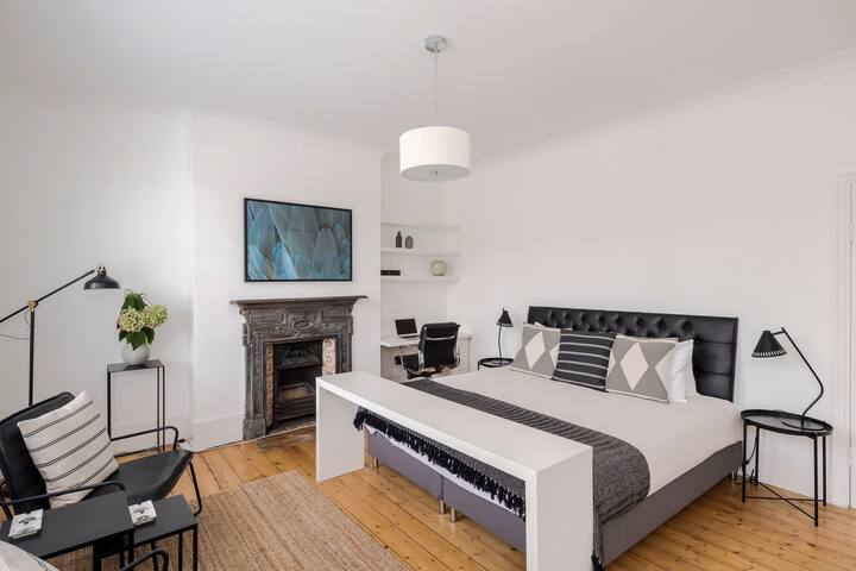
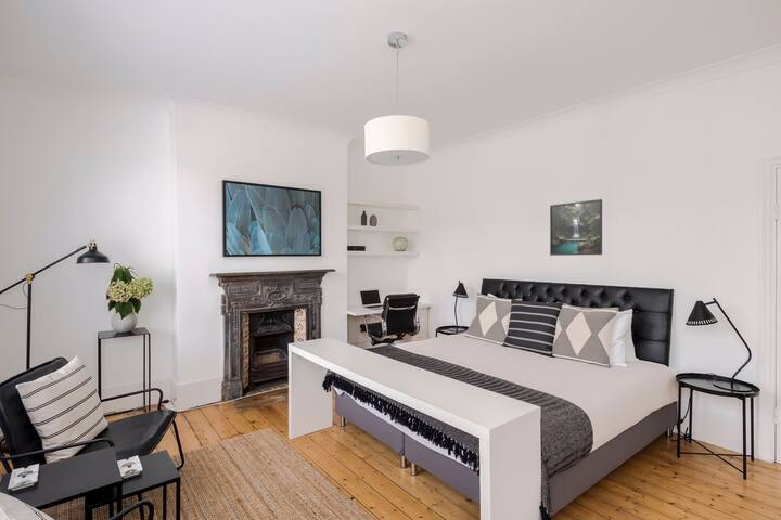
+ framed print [549,198,603,257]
